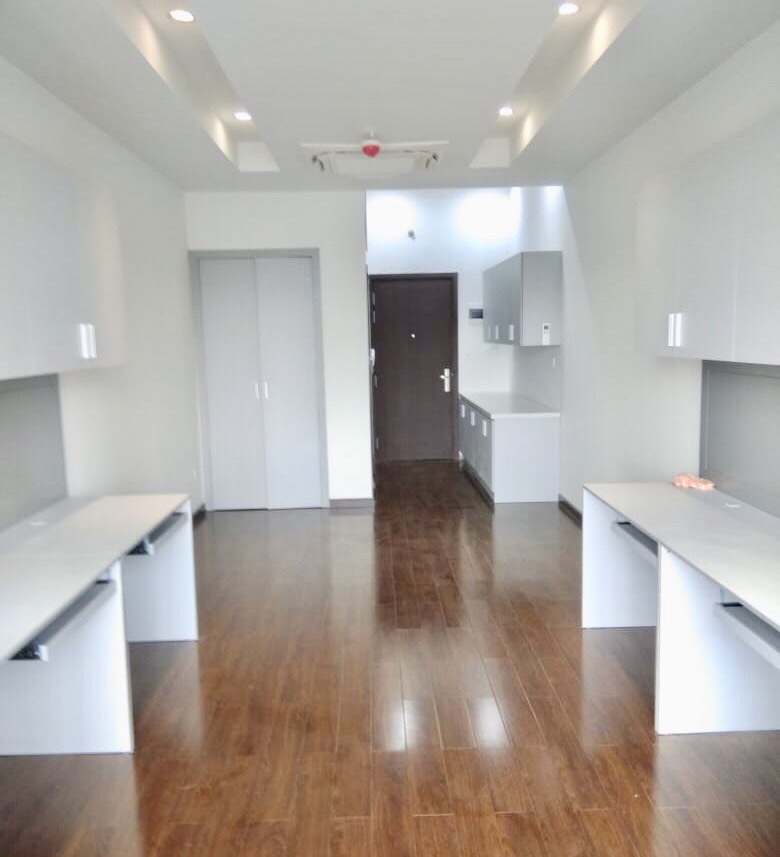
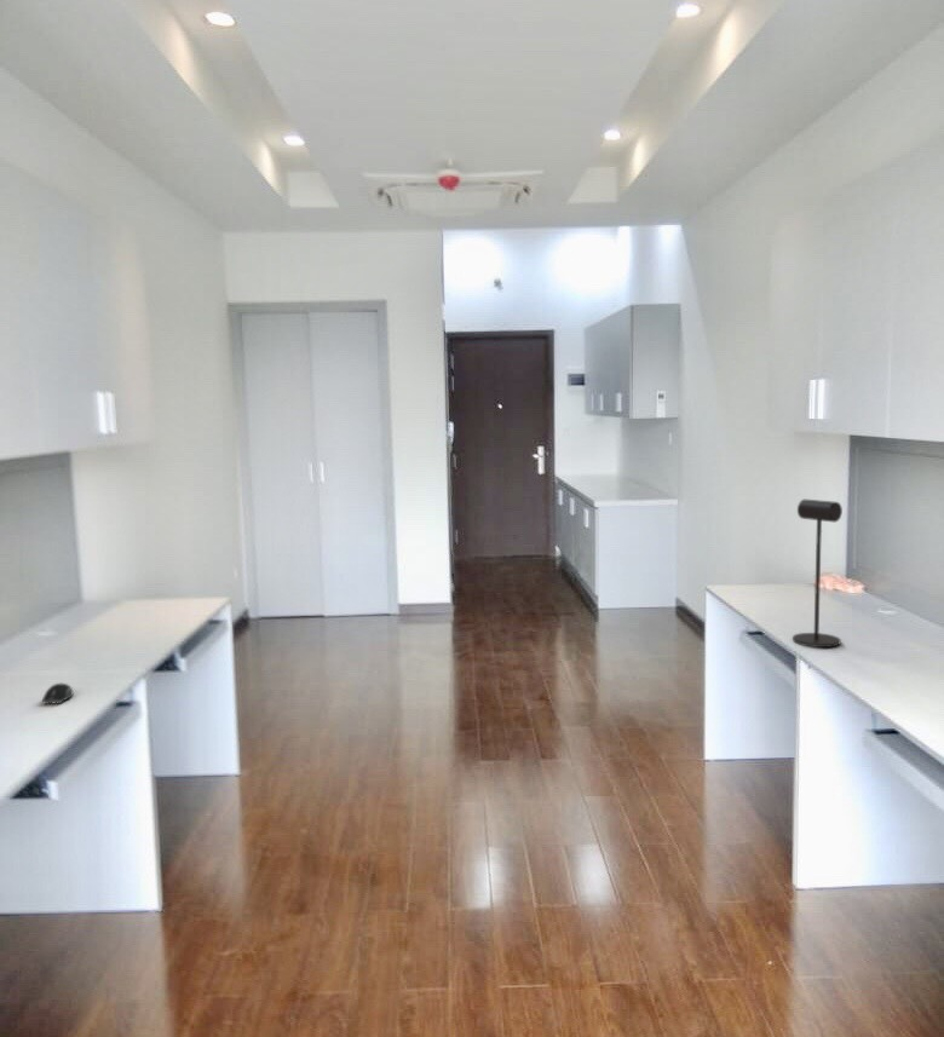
+ computer mouse [41,682,74,705]
+ desk lamp [792,499,844,649]
